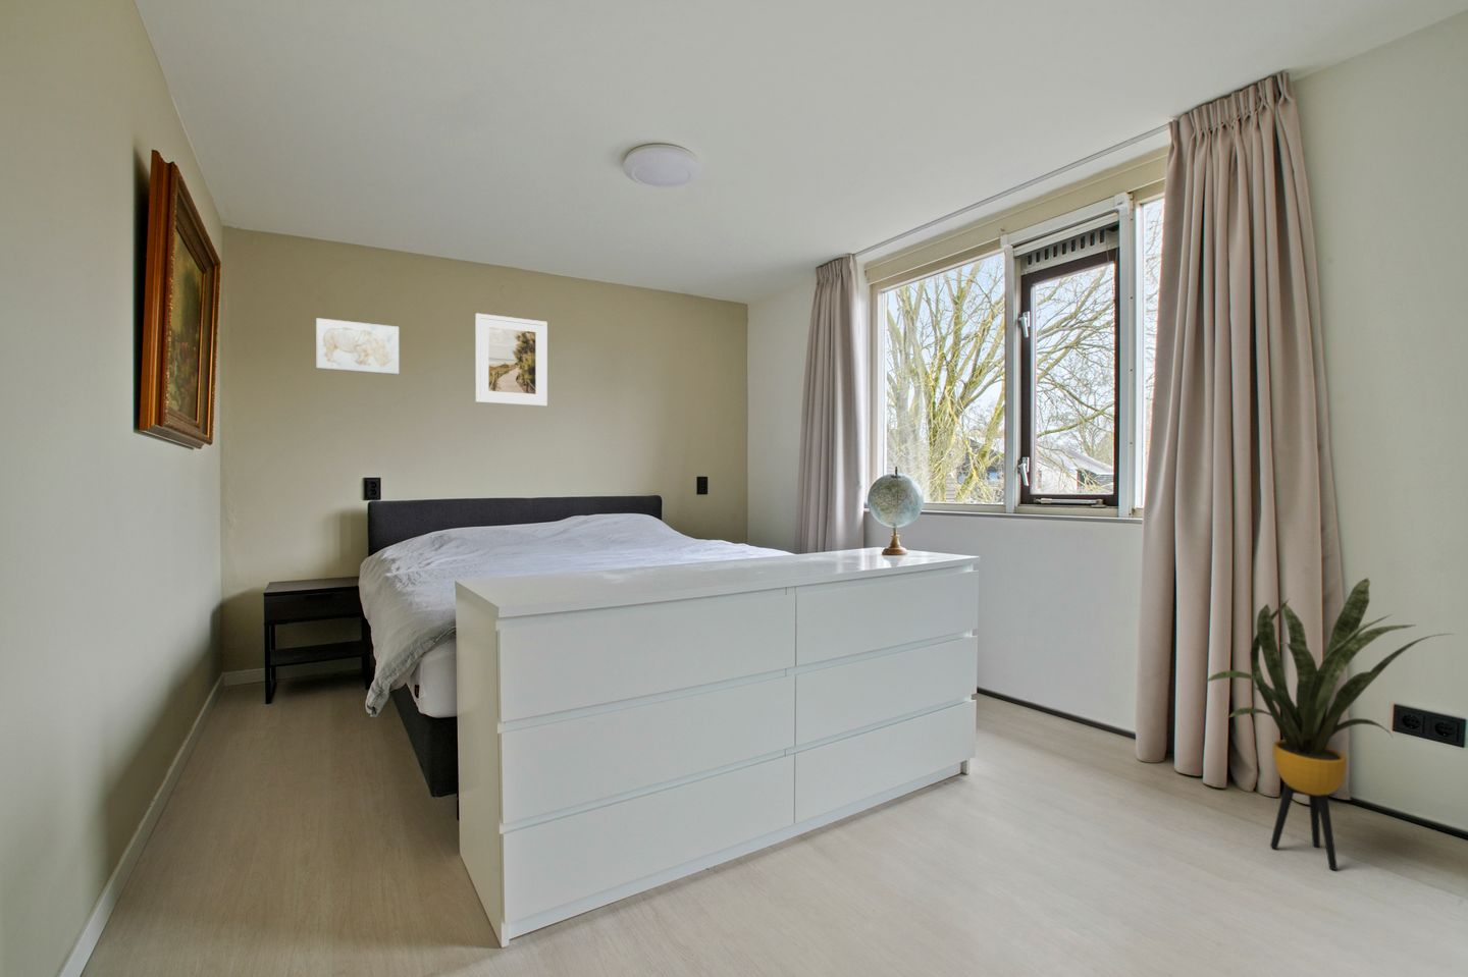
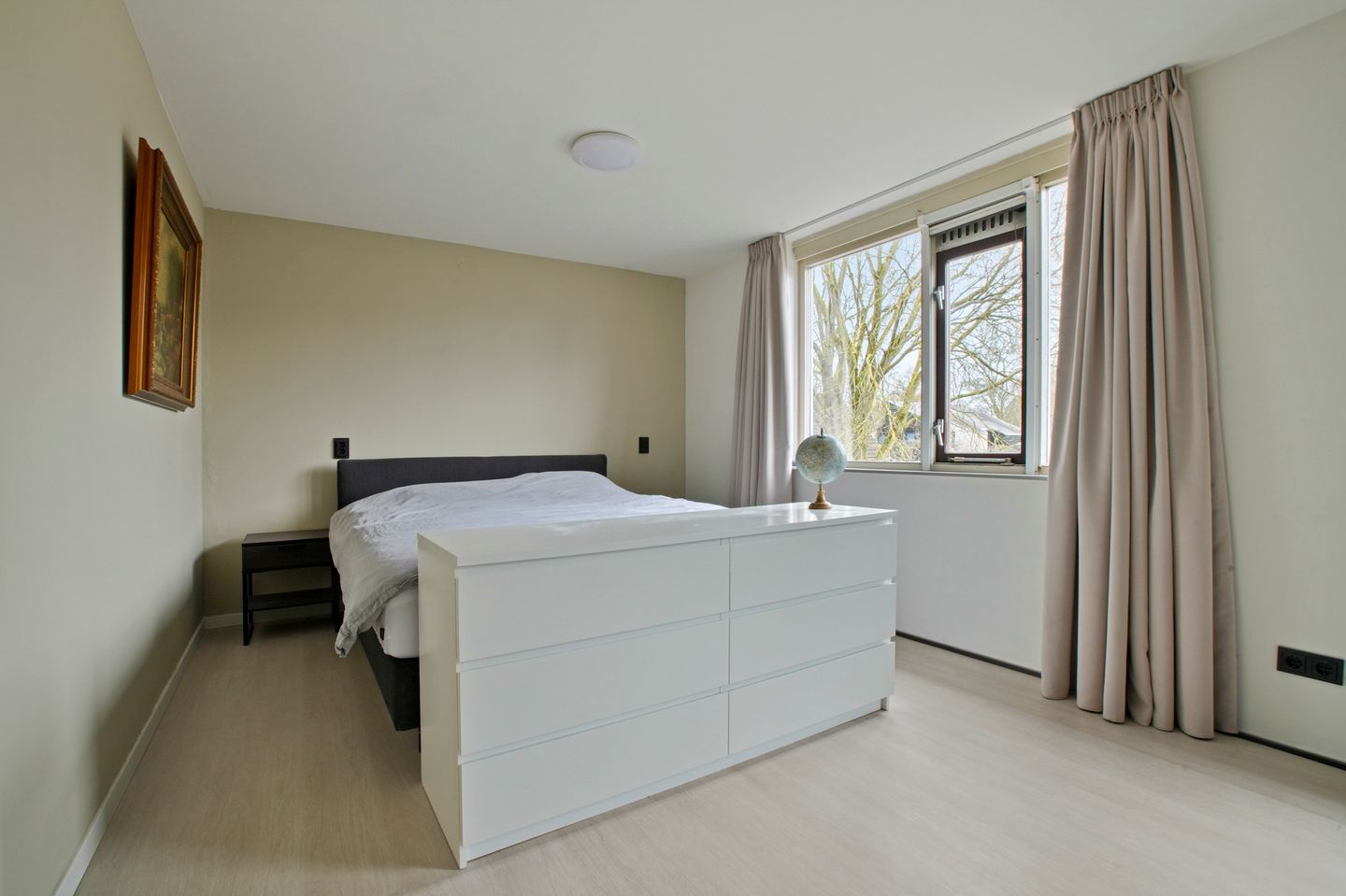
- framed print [476,313,549,408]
- wall art [315,317,399,376]
- house plant [1201,577,1457,871]
